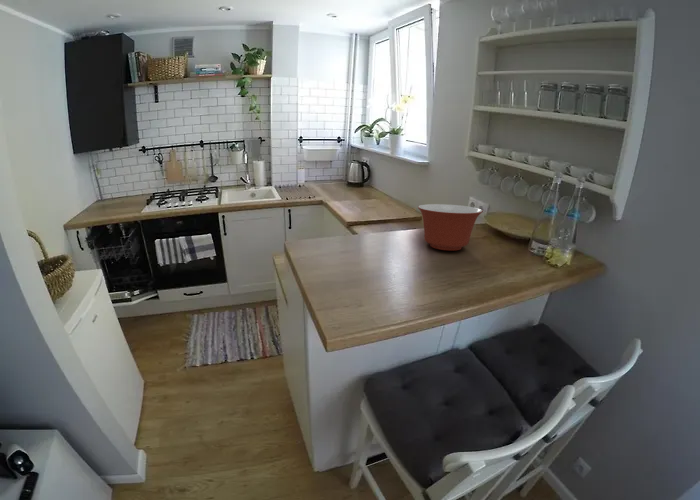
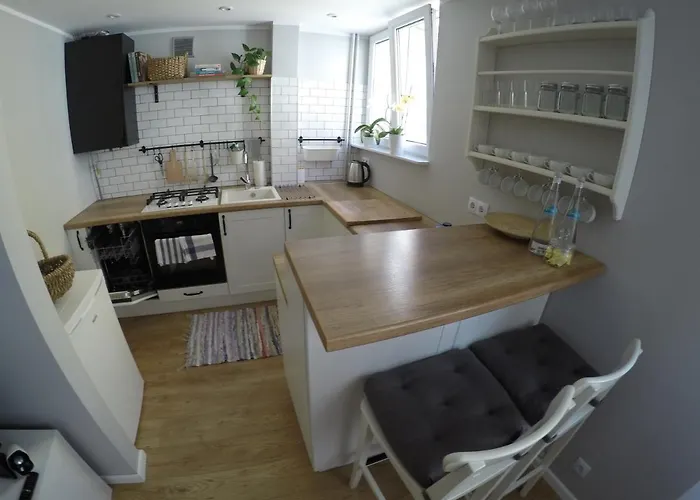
- mixing bowl [417,203,484,251]
